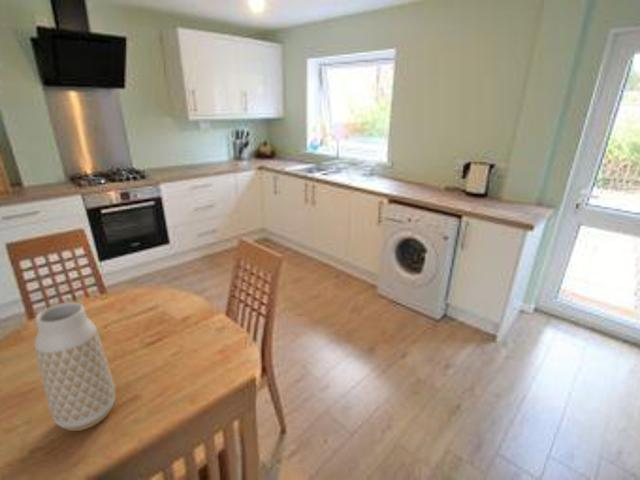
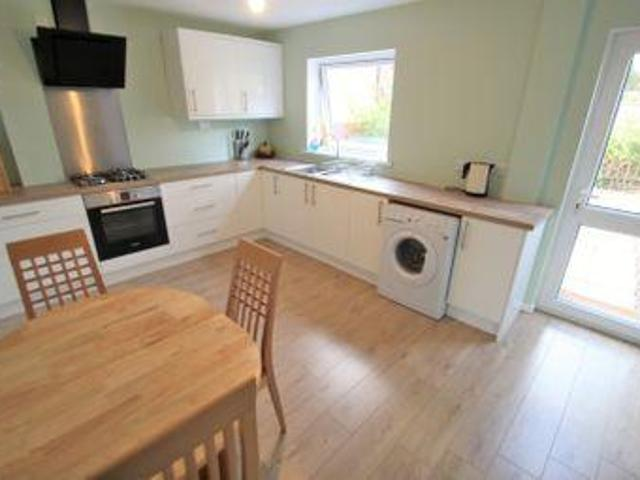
- vase [34,301,116,432]
